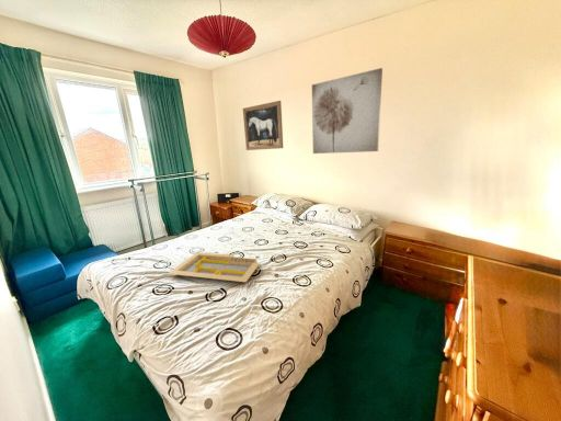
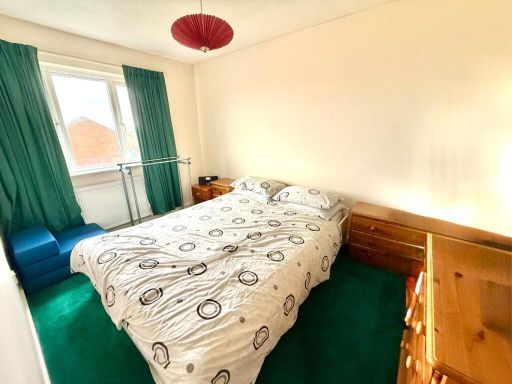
- wall art [311,67,383,155]
- serving tray [167,251,261,283]
- wall art [242,100,284,151]
